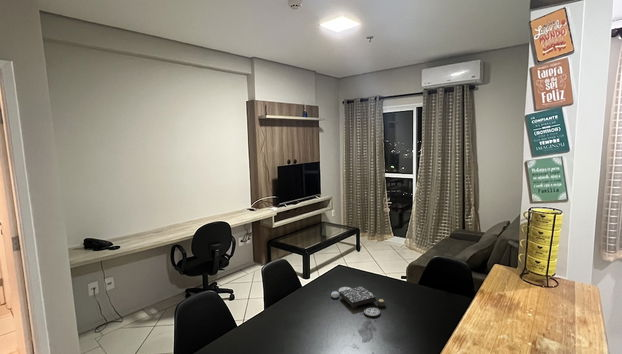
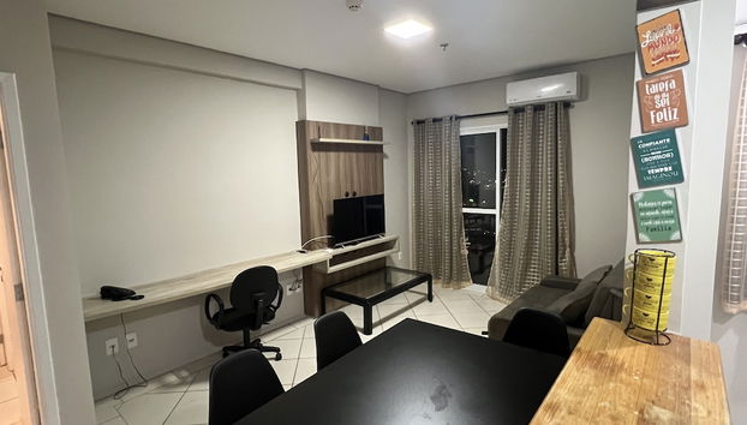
- board game [330,285,387,318]
